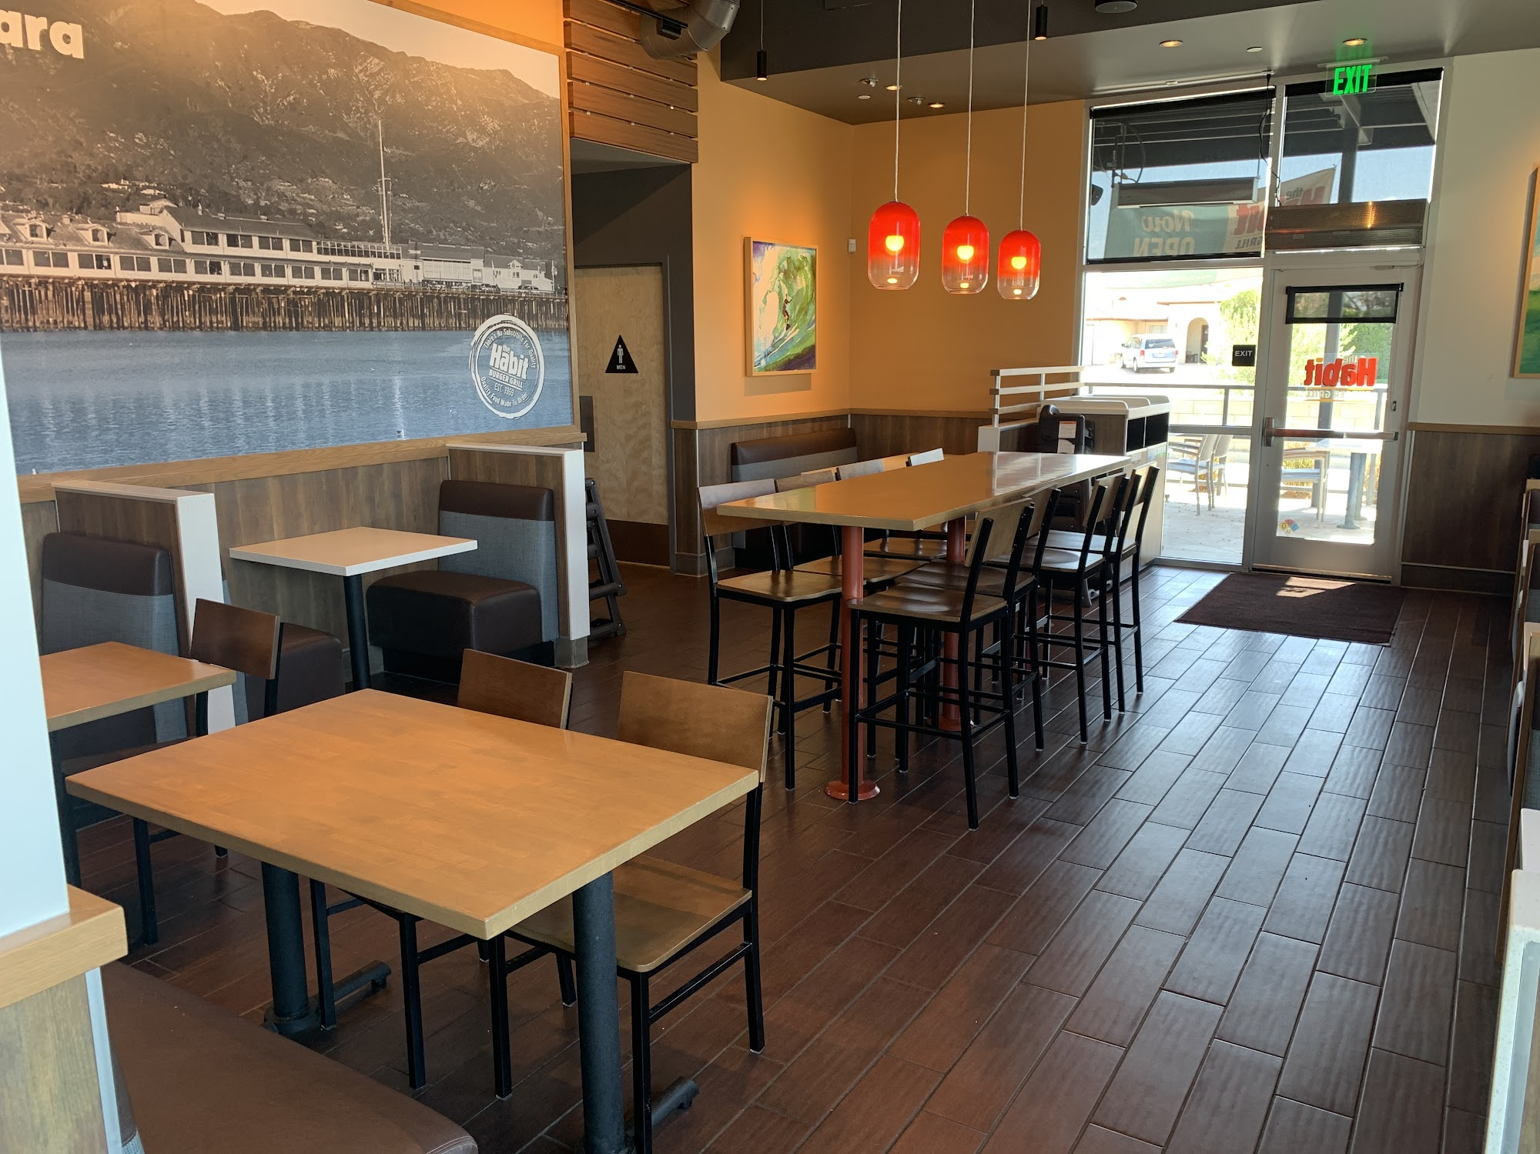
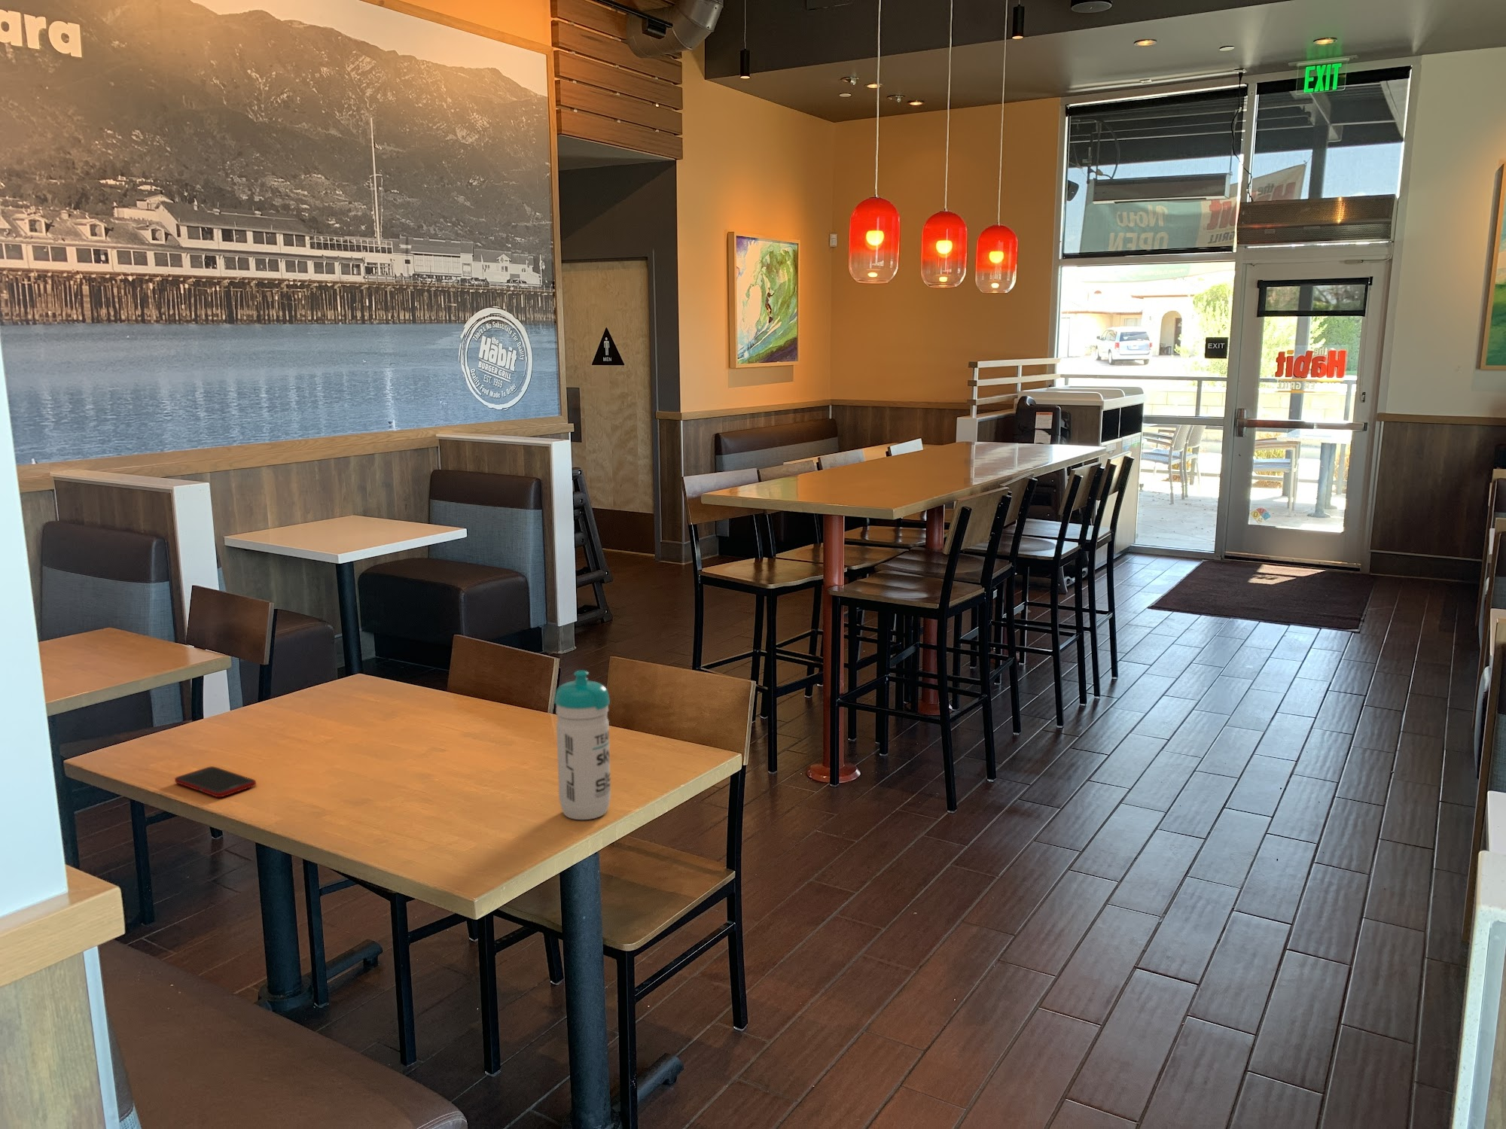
+ cell phone [174,765,257,798]
+ water bottle [554,669,612,821]
